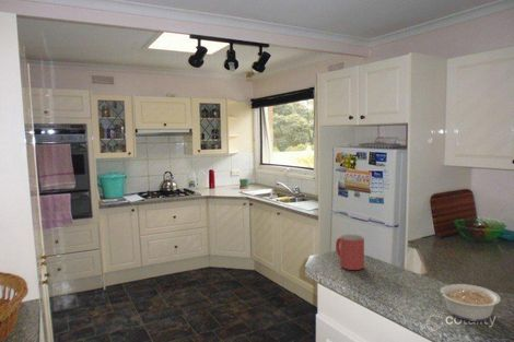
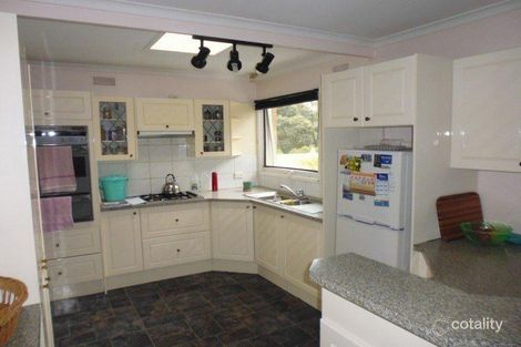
- legume [429,283,502,322]
- mug [335,234,365,271]
